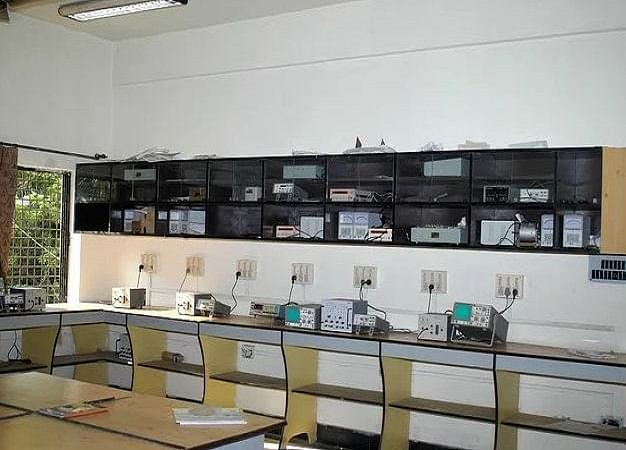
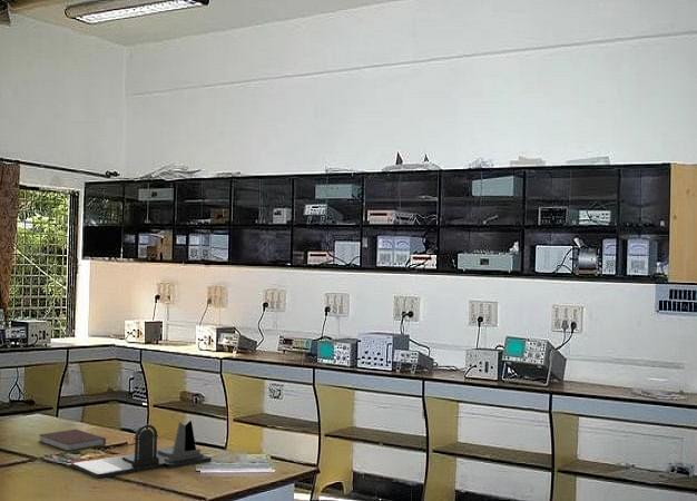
+ desk organizer [72,420,213,480]
+ notebook [38,429,107,452]
